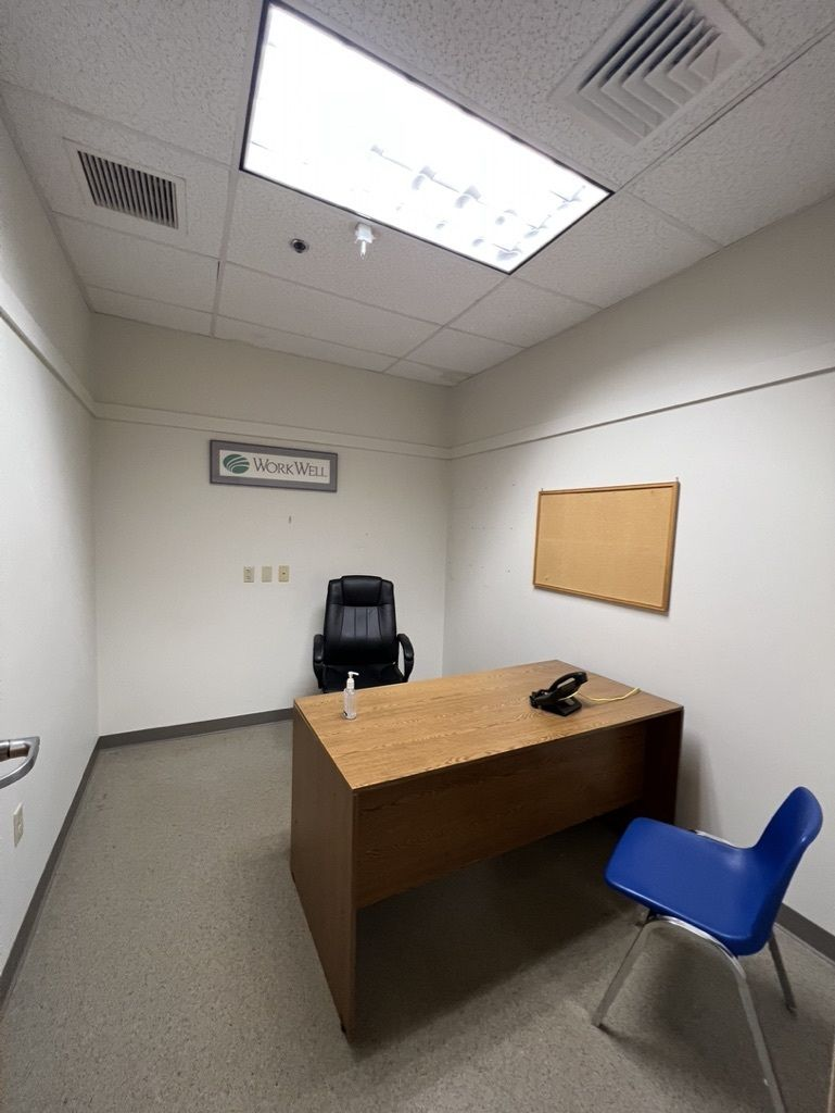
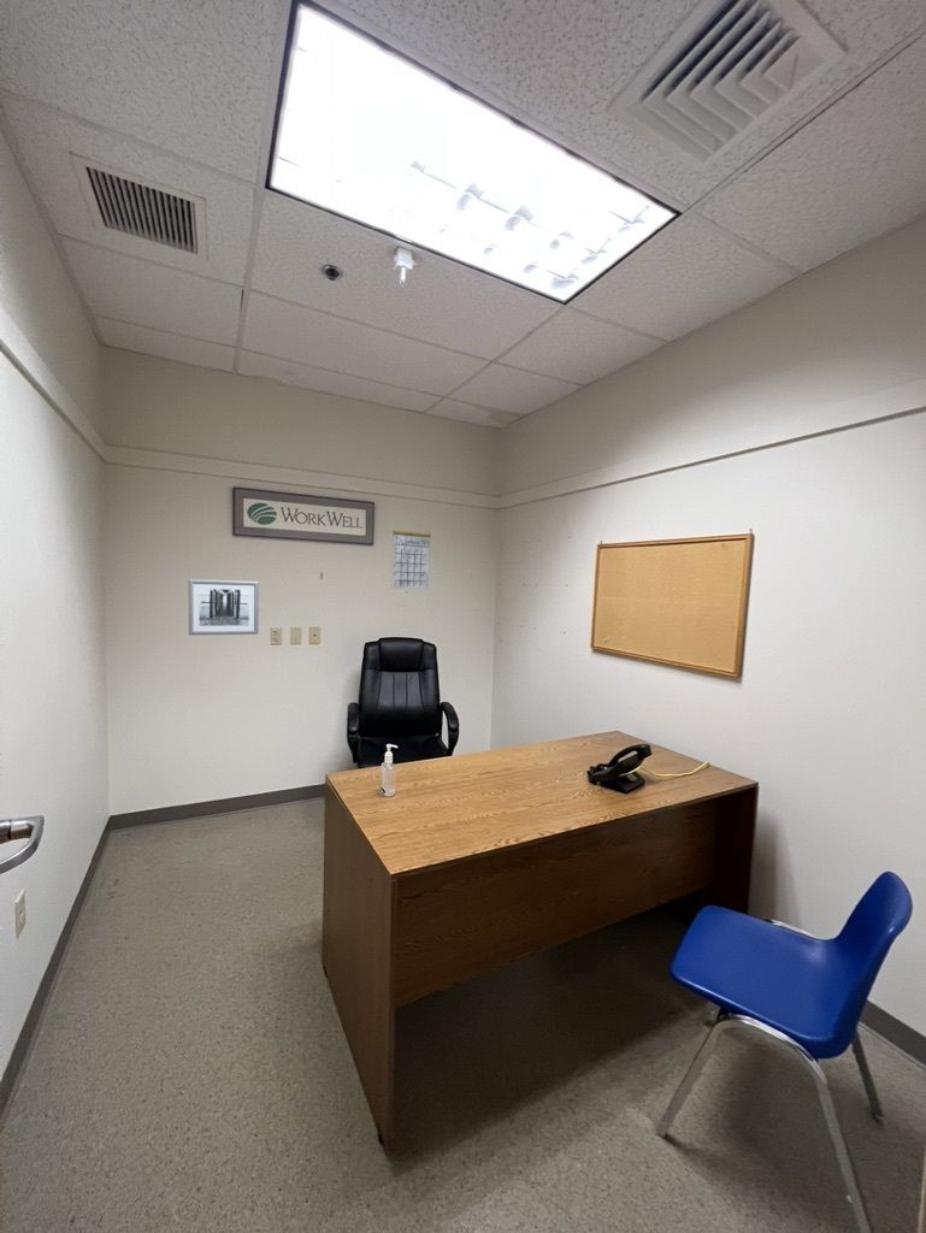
+ wall art [188,578,260,636]
+ calendar [390,518,432,591]
